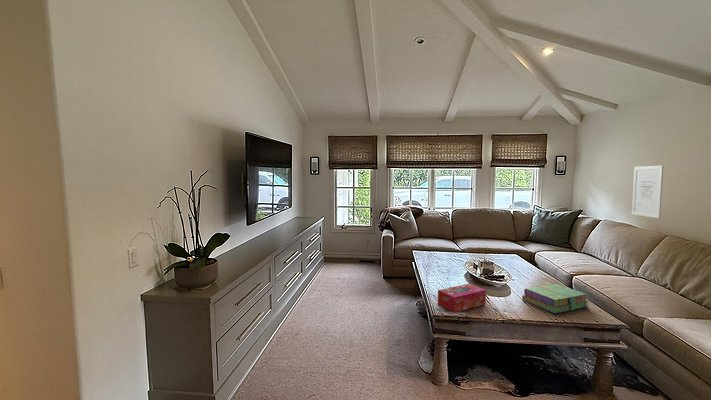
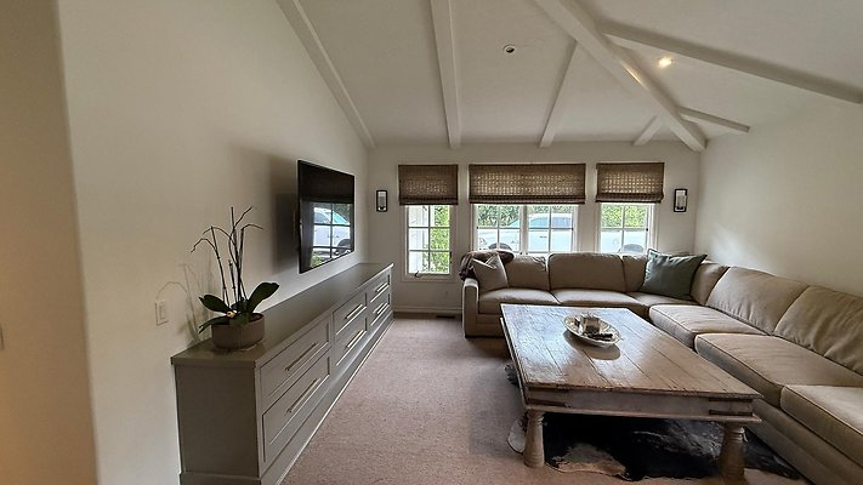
- tissue box [437,283,487,313]
- stack of books [521,283,590,315]
- wall art [631,165,664,219]
